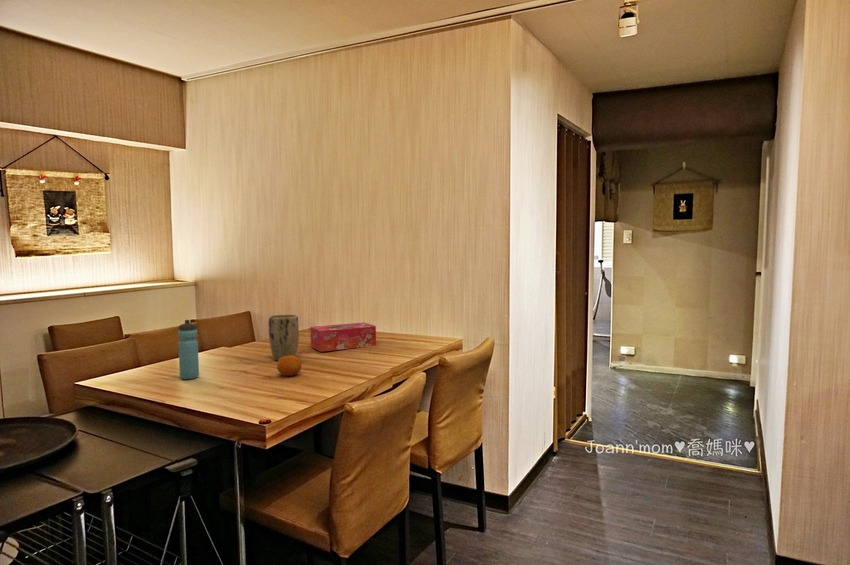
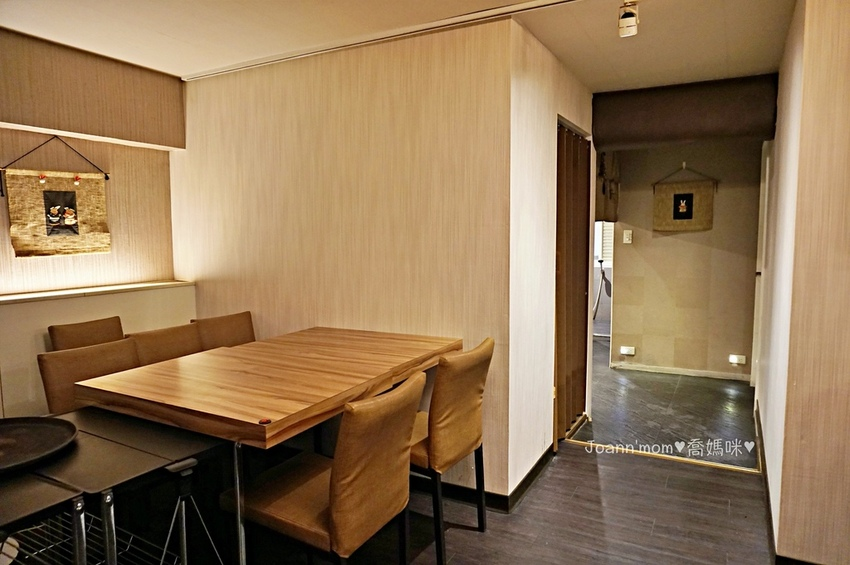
- water bottle [177,319,200,380]
- fruit [276,355,303,377]
- tissue box [309,321,377,353]
- plant pot [268,314,300,362]
